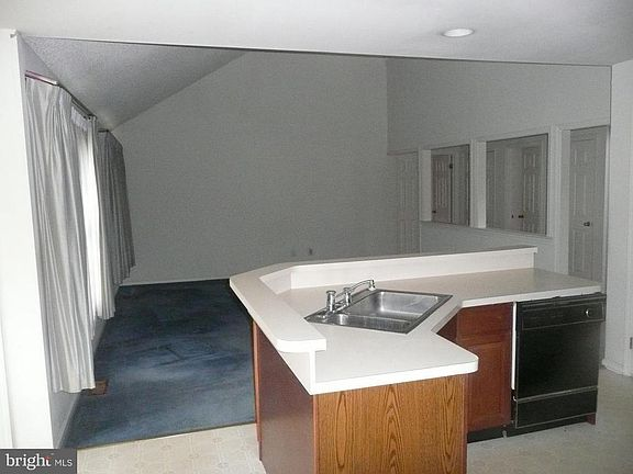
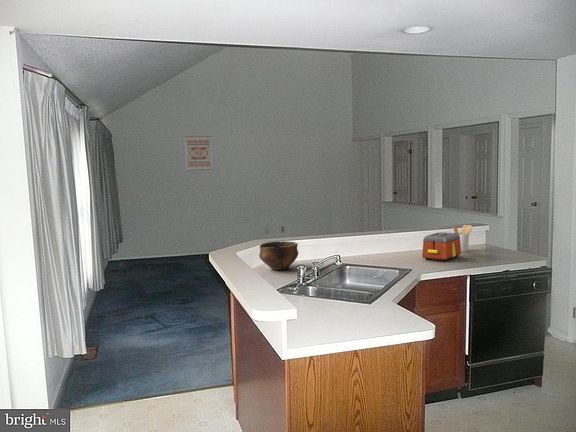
+ bowl [258,240,299,271]
+ wall art [184,135,213,172]
+ toaster [421,231,462,262]
+ utensil holder [452,224,473,253]
